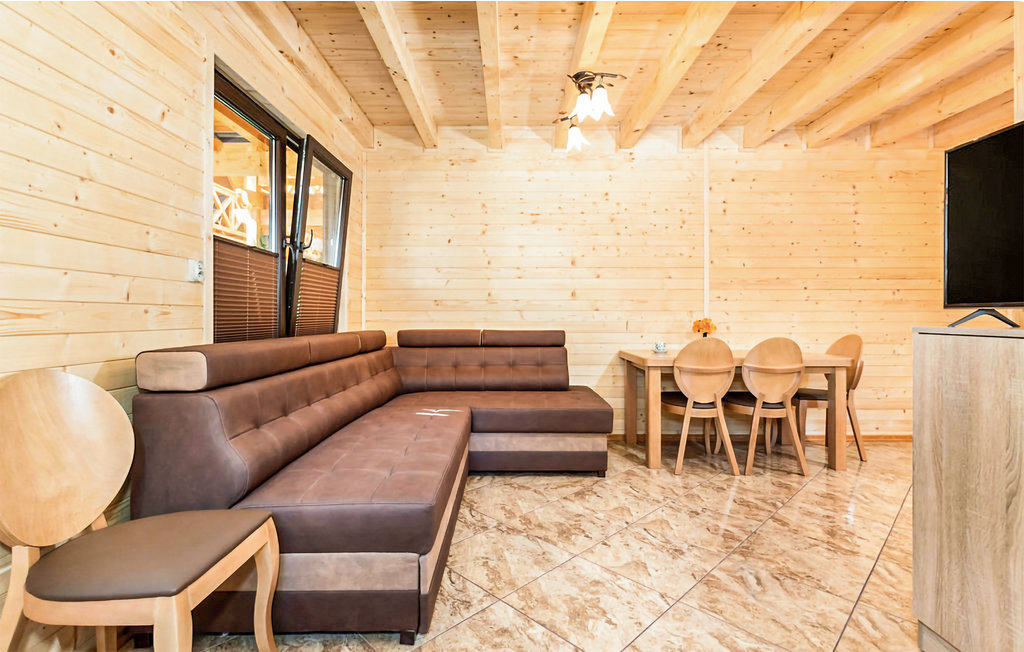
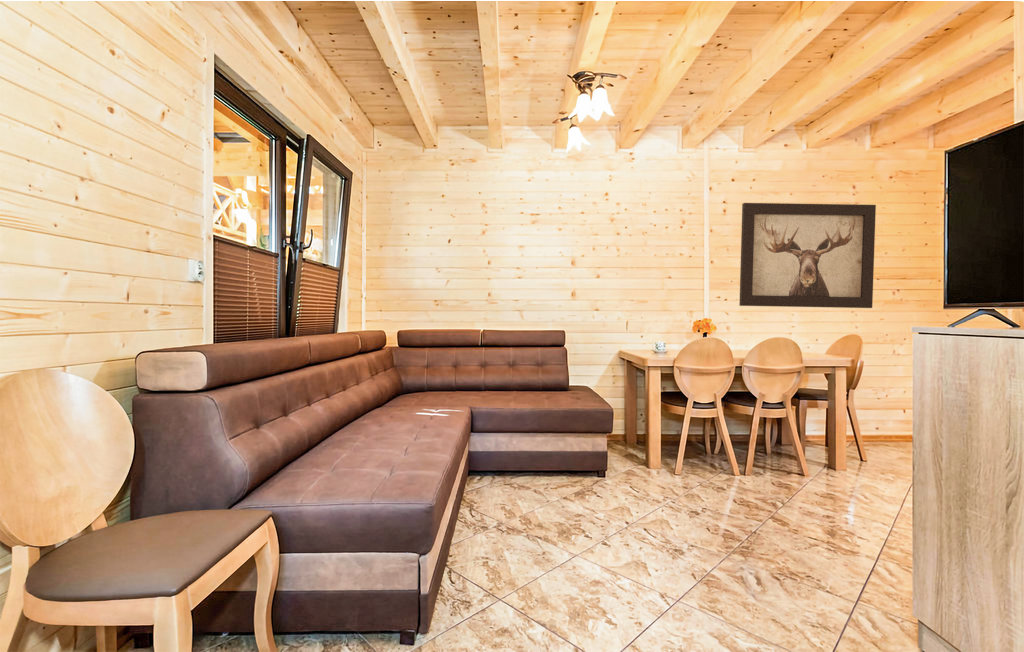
+ wall art [738,202,877,309]
